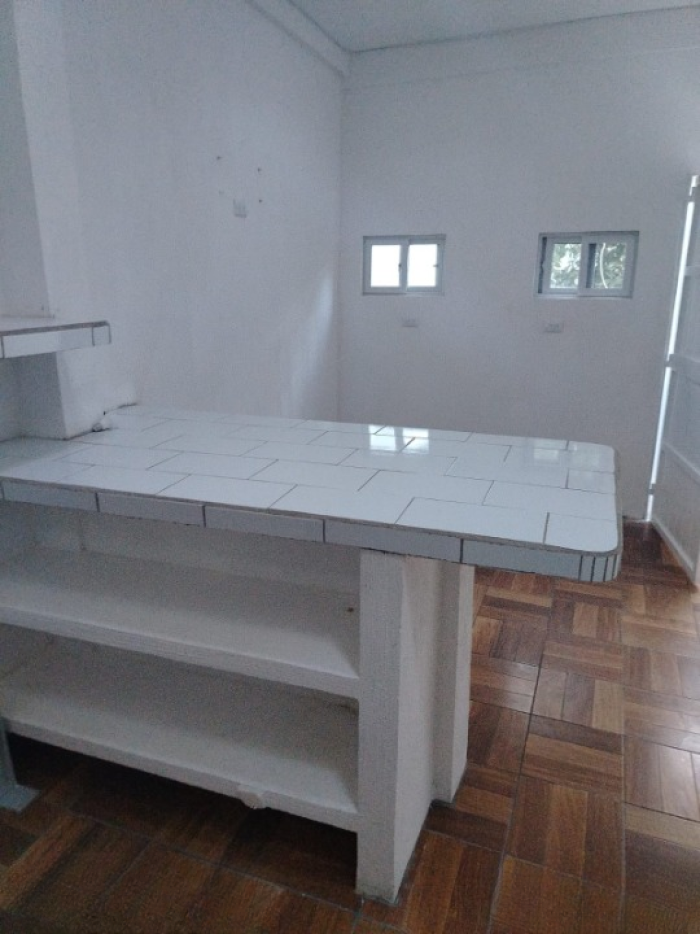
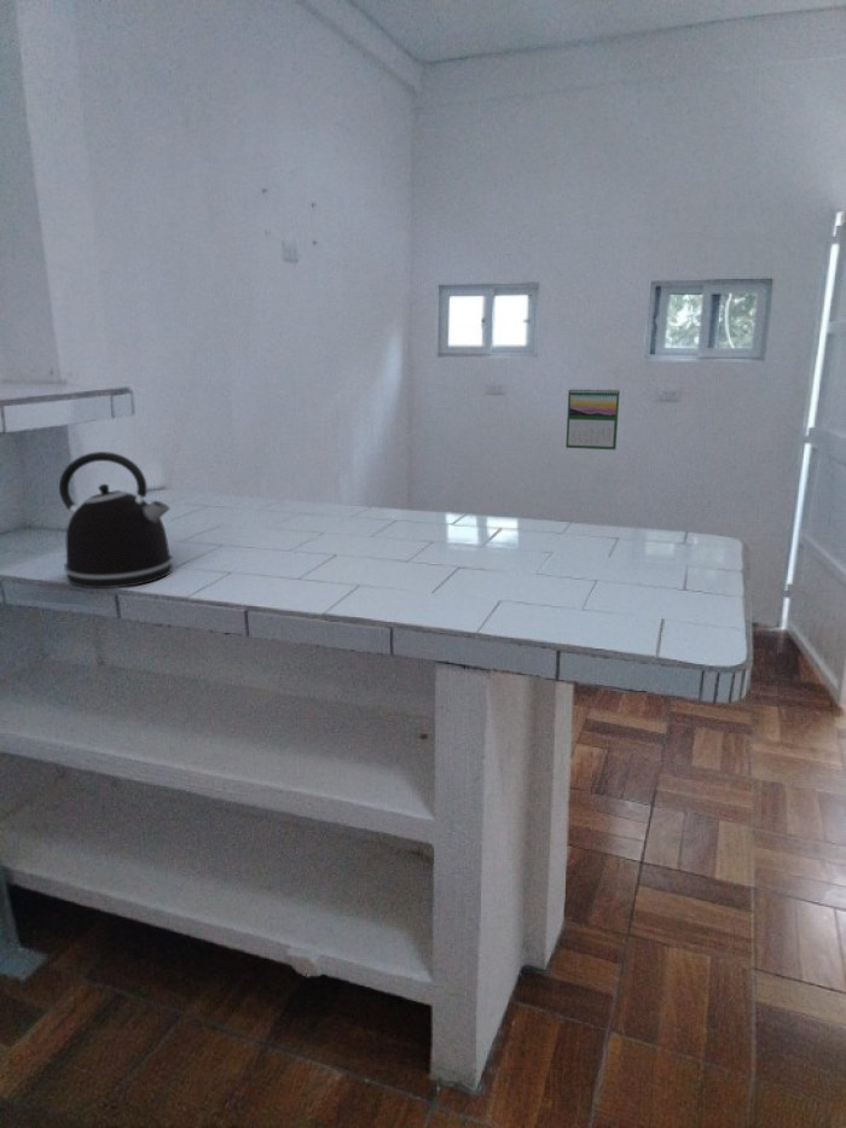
+ kettle [58,450,174,589]
+ calendar [564,386,621,450]
